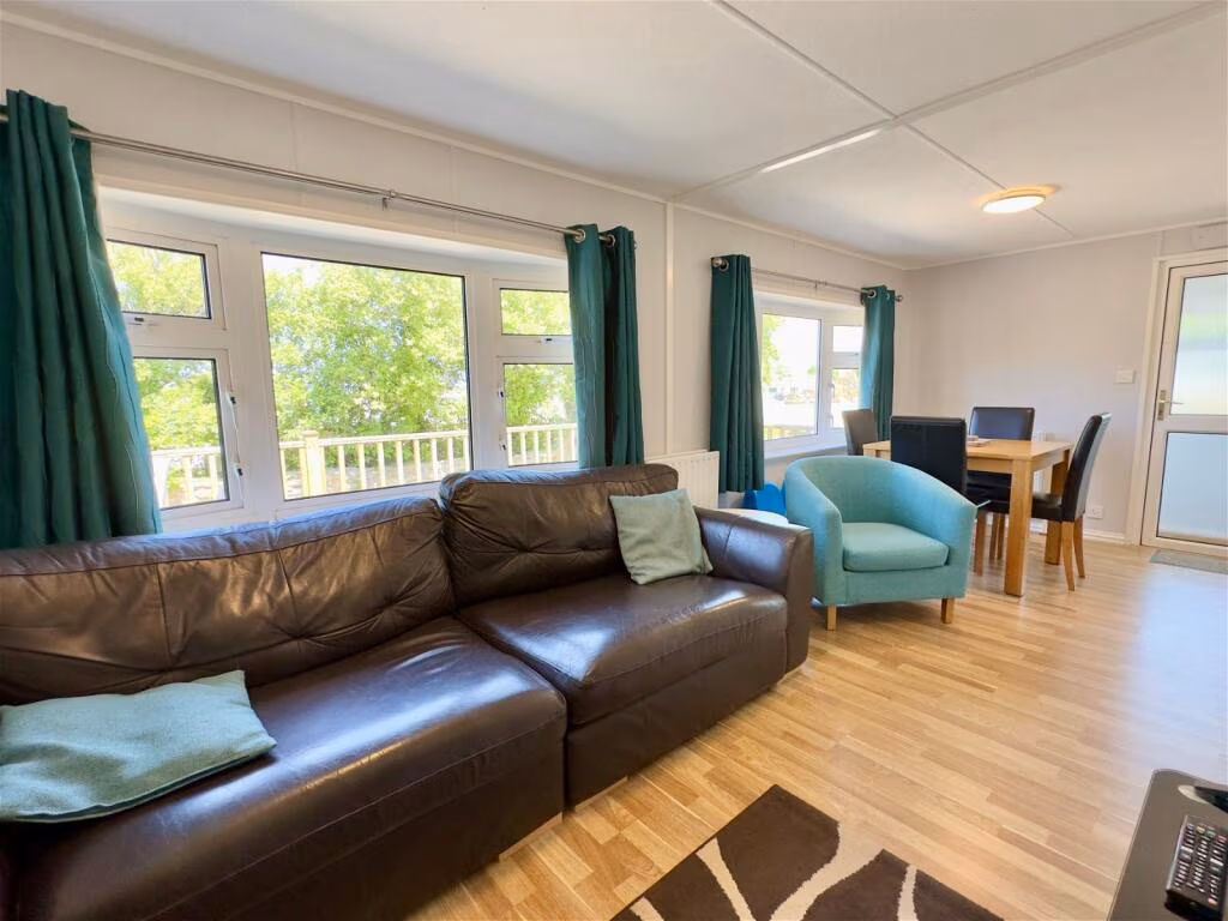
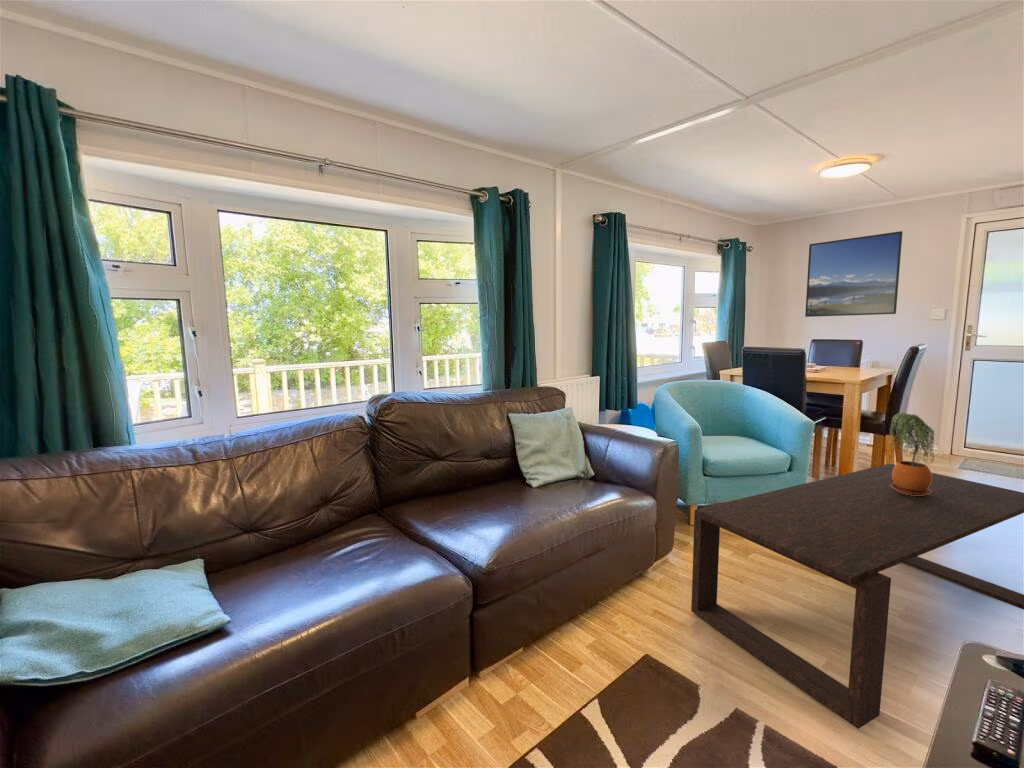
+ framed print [804,230,903,318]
+ coffee table [690,463,1024,730]
+ potted plant [886,412,935,496]
